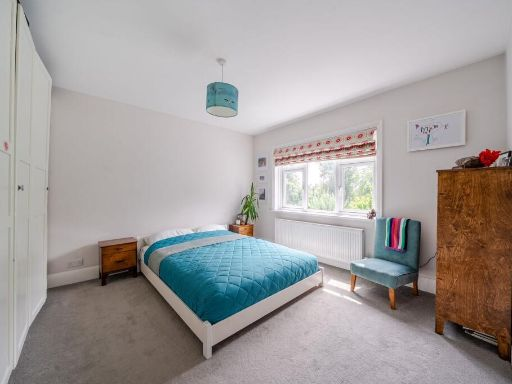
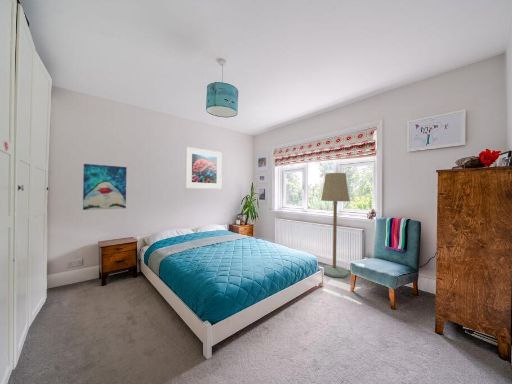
+ wall art [82,163,128,211]
+ floor lamp [320,172,351,278]
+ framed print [185,146,223,190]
